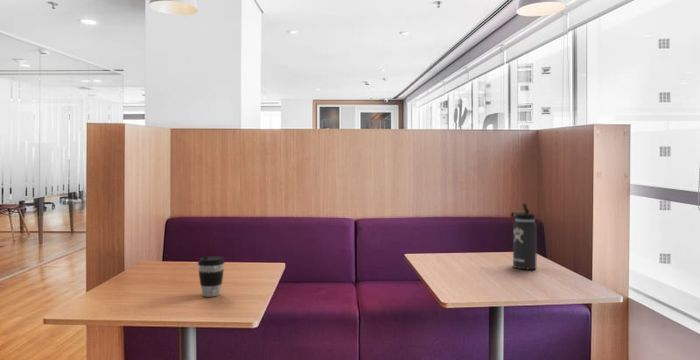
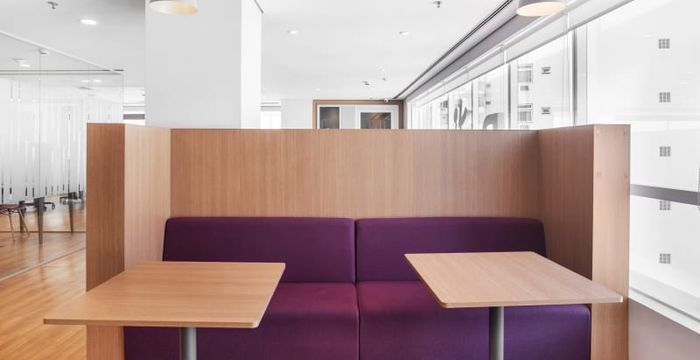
- coffee cup [197,255,226,298]
- thermos bottle [510,203,538,270]
